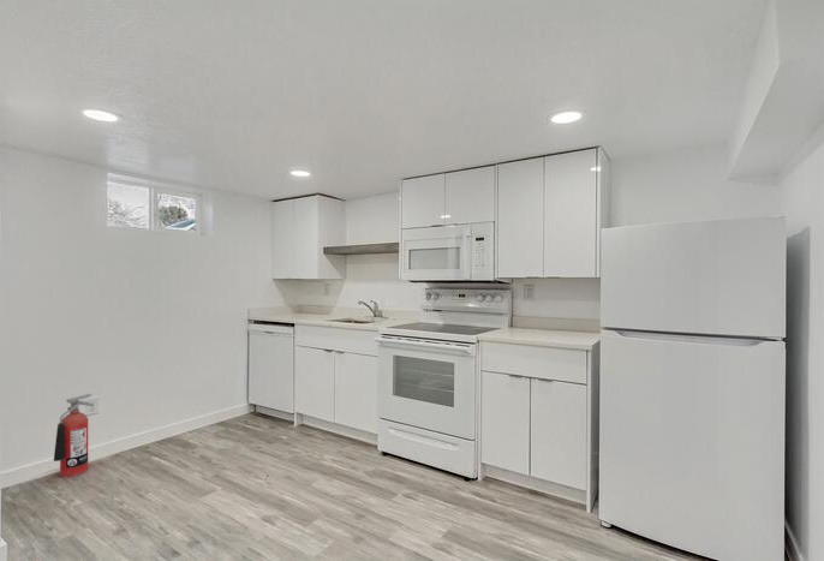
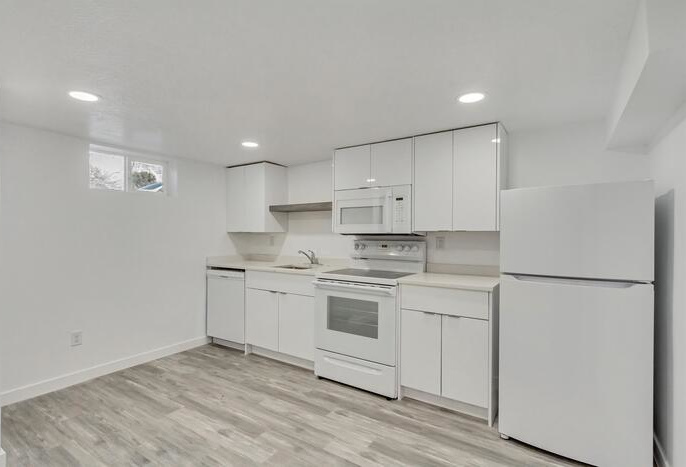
- fire extinguisher [53,393,95,478]
